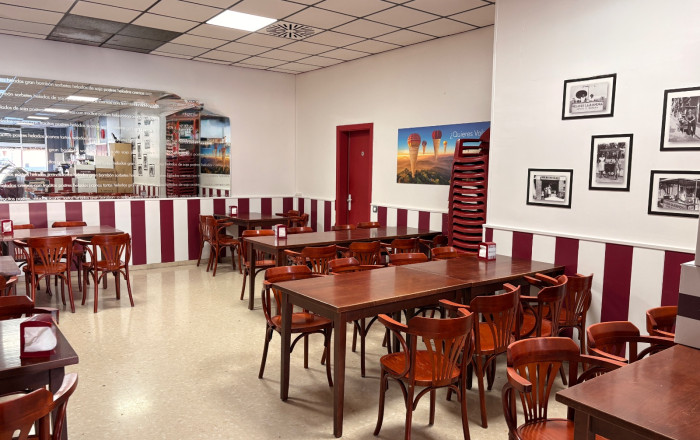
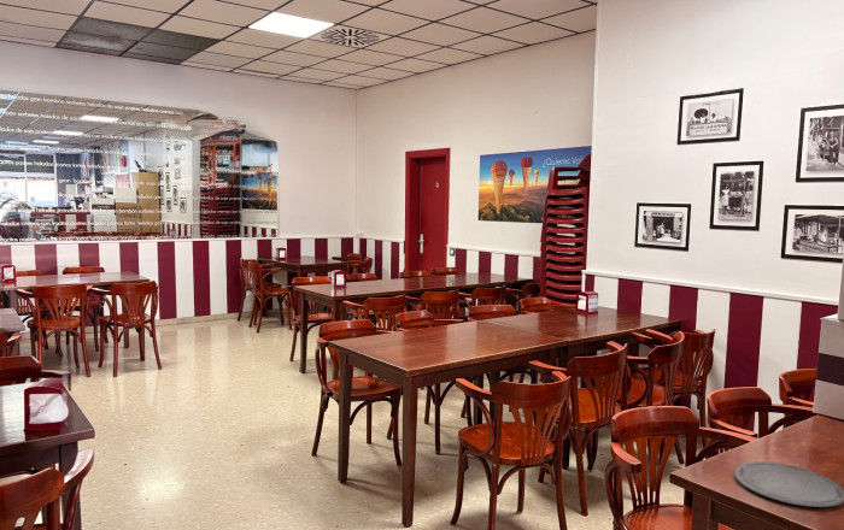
+ plate [733,461,844,508]
